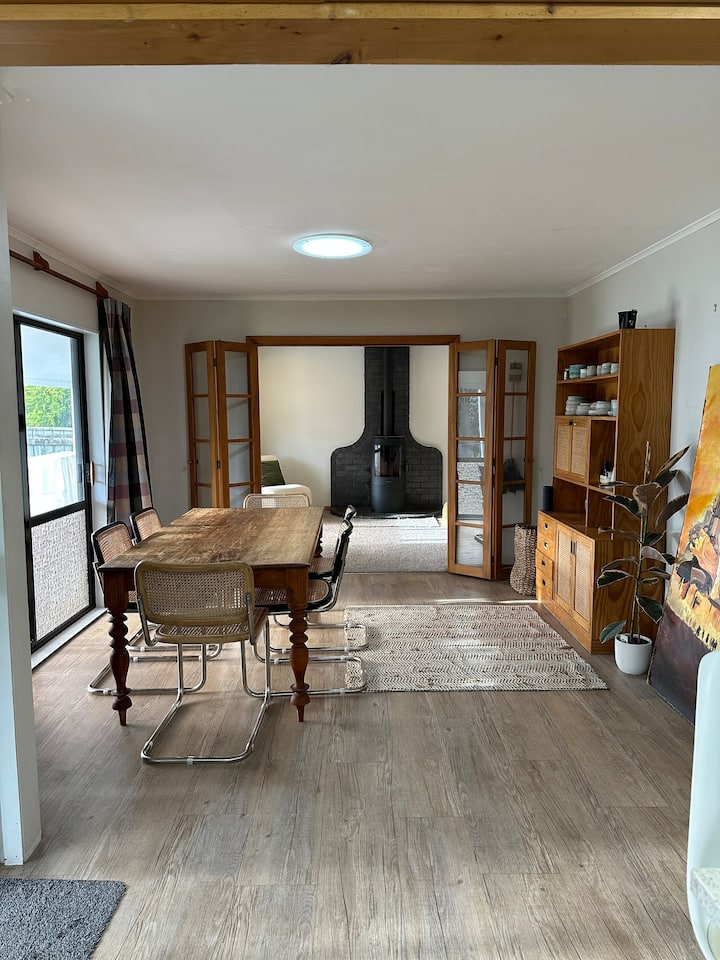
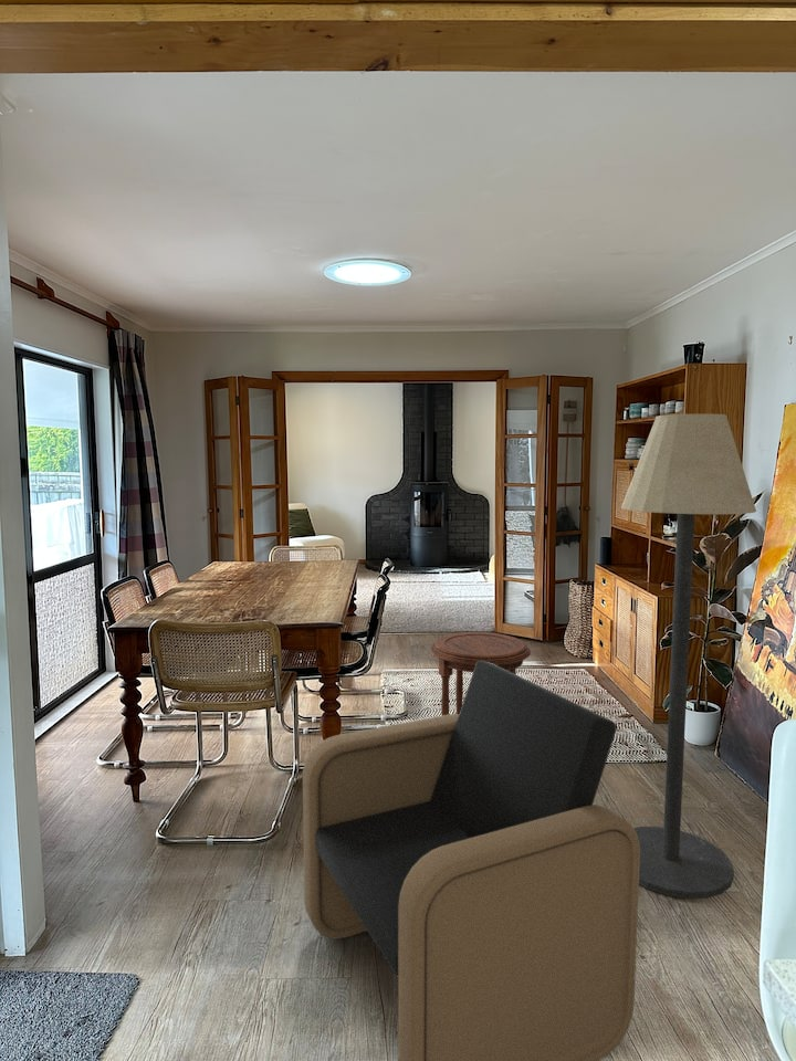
+ armchair [302,661,640,1061]
+ side table [429,631,532,716]
+ floor lamp [620,412,757,900]
